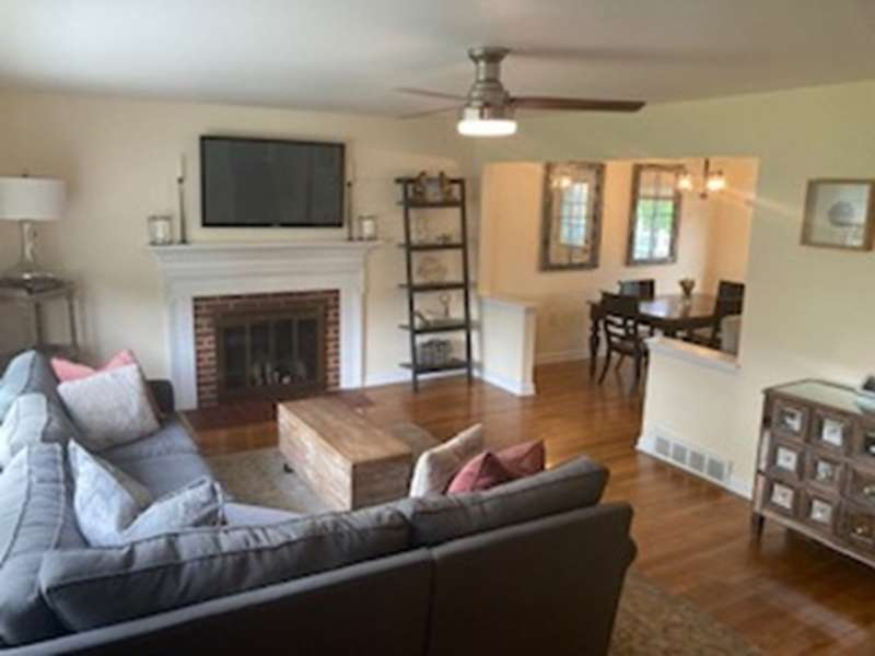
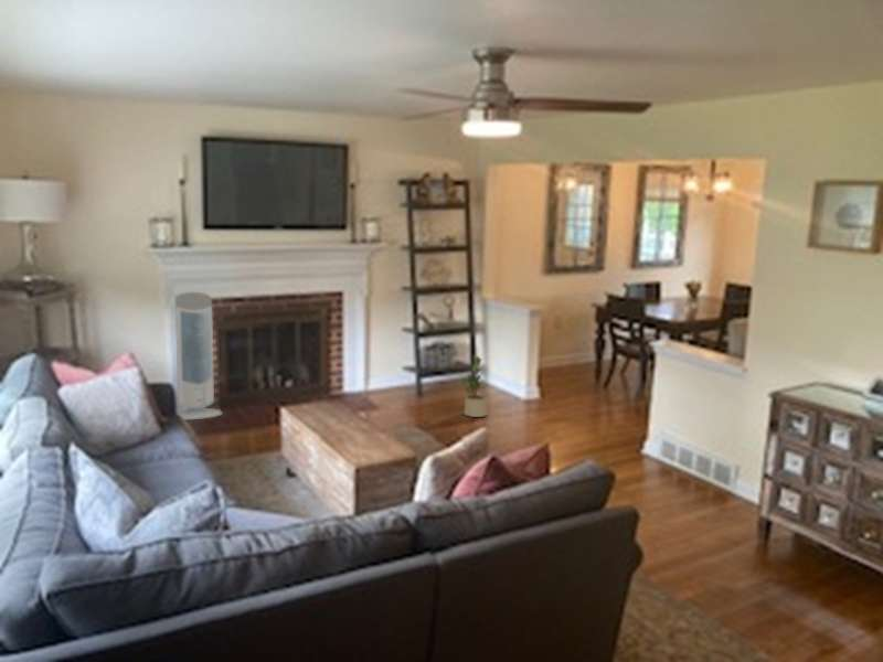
+ potted plant [458,354,489,418]
+ air purifier [174,291,224,421]
